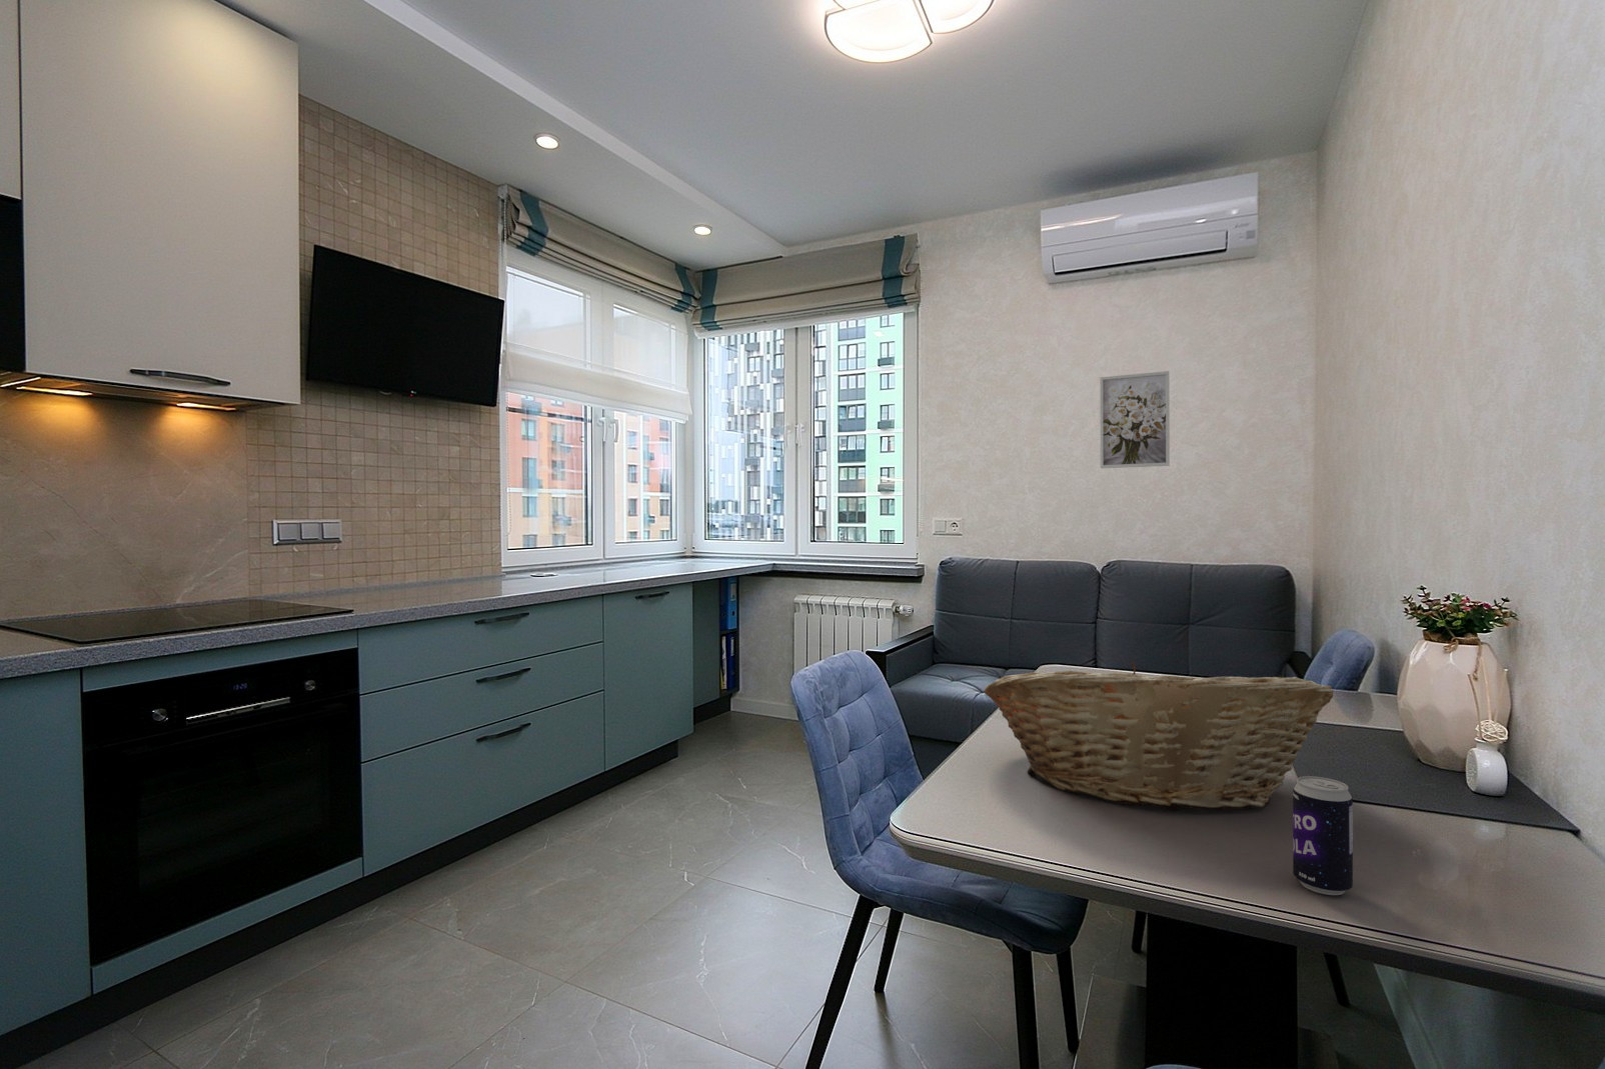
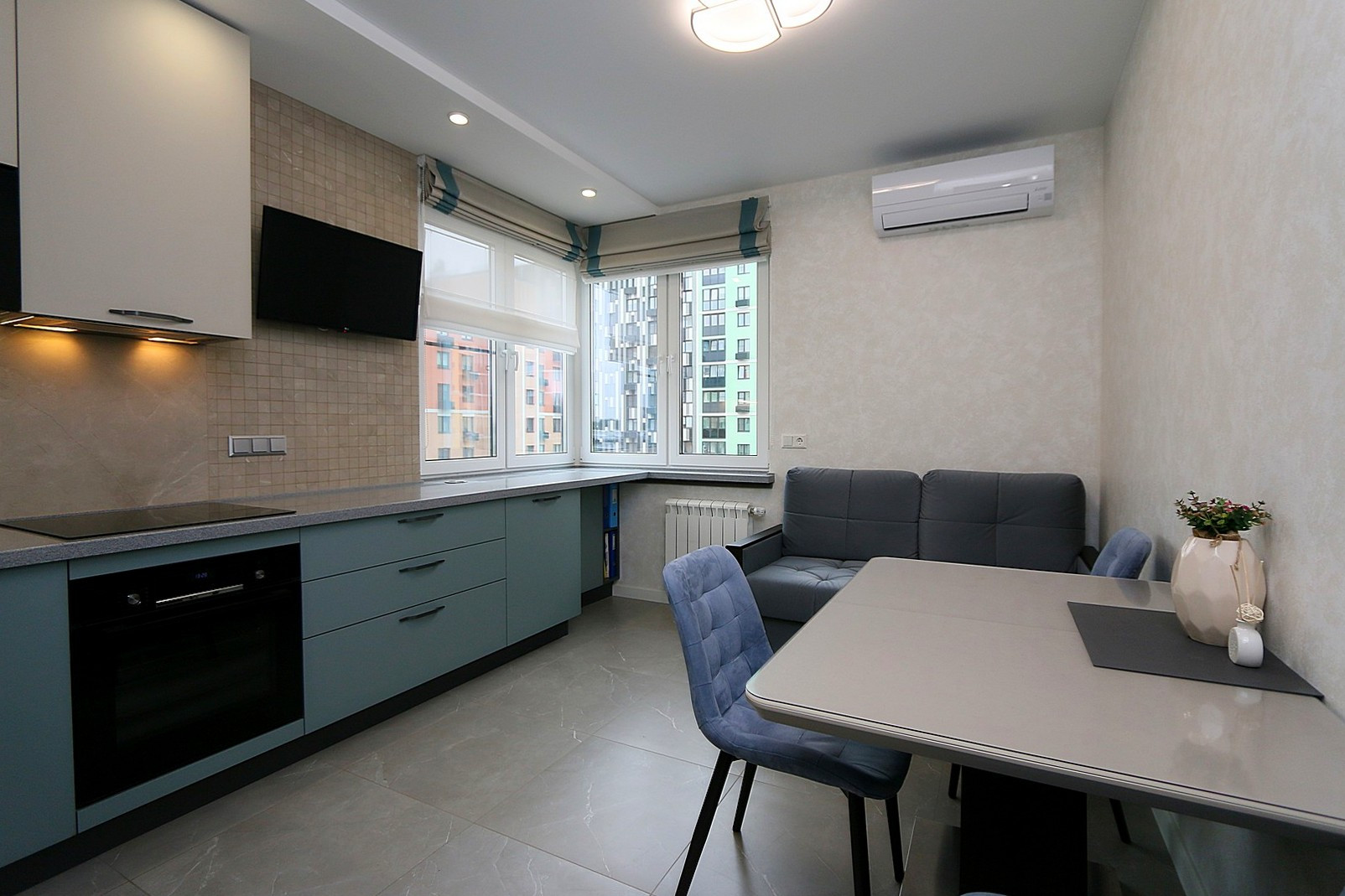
- beverage can [1292,776,1354,896]
- wall art [1099,370,1171,469]
- fruit basket [983,662,1335,811]
